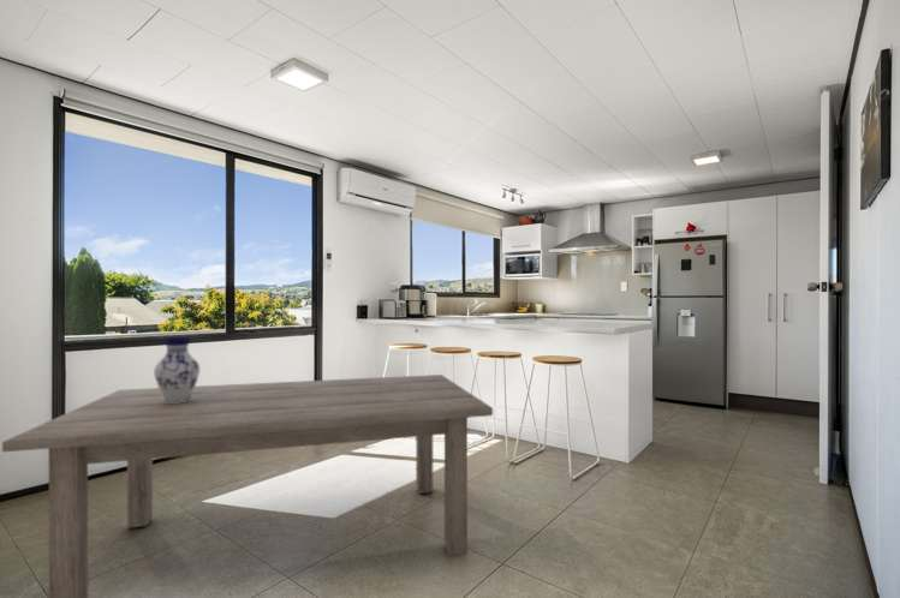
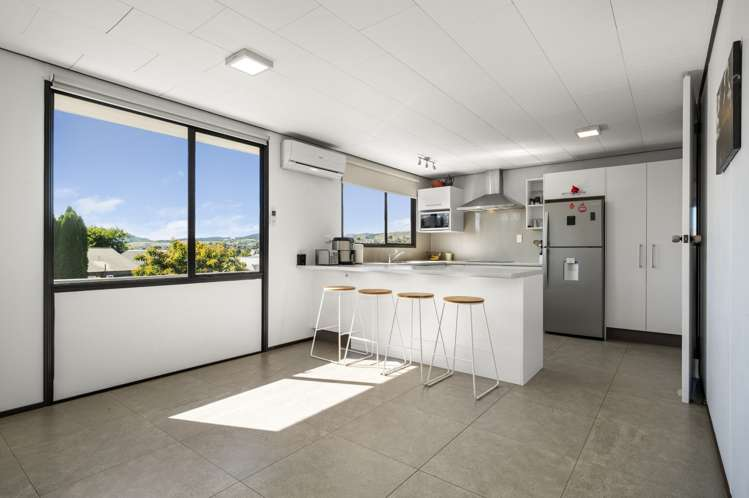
- dining table [1,373,494,598]
- vase [153,336,201,403]
